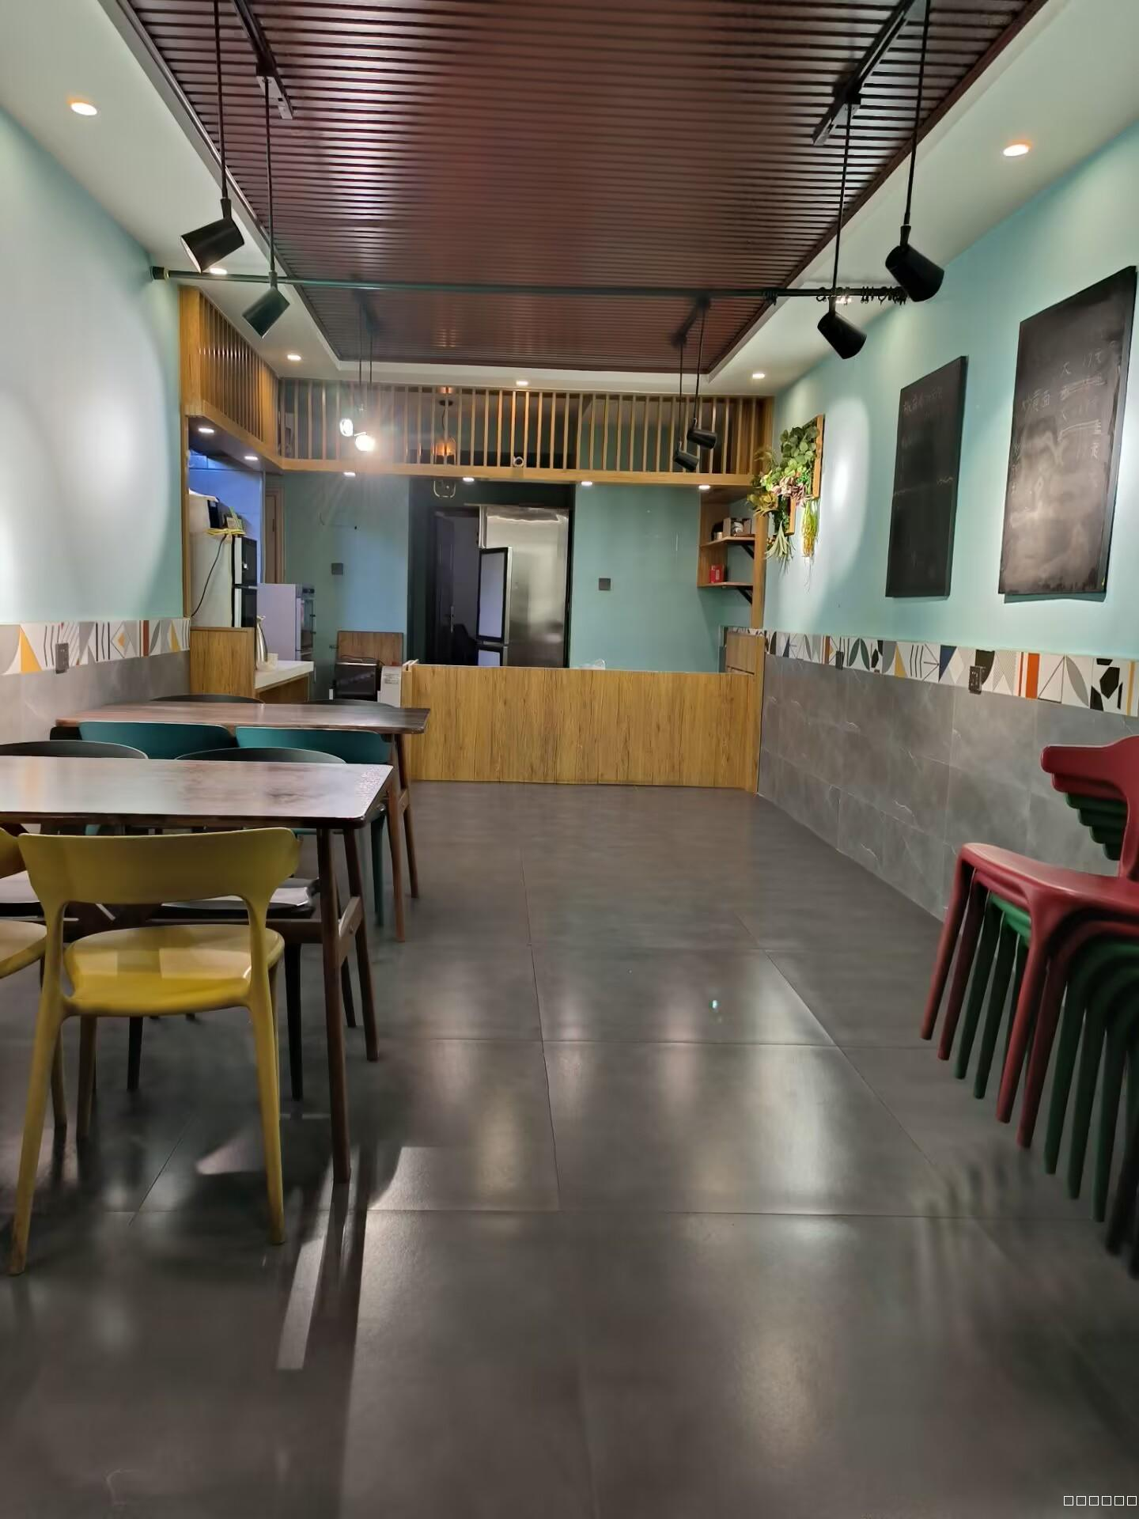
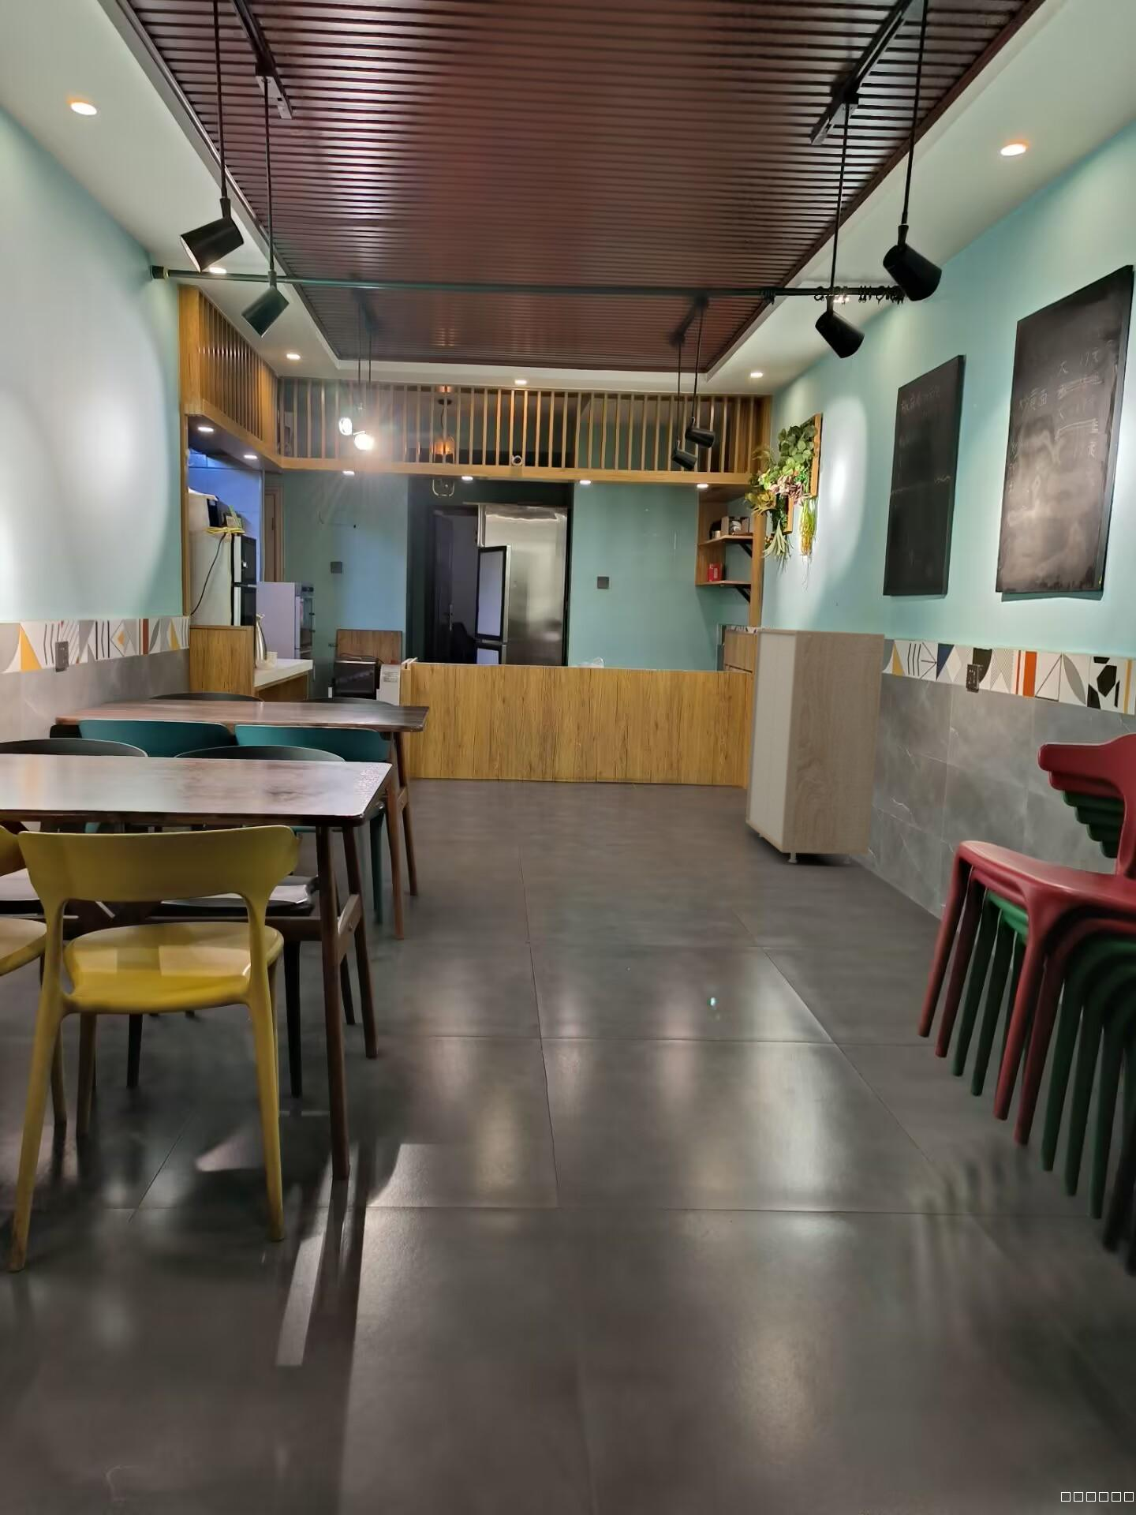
+ storage cabinet [745,627,885,865]
